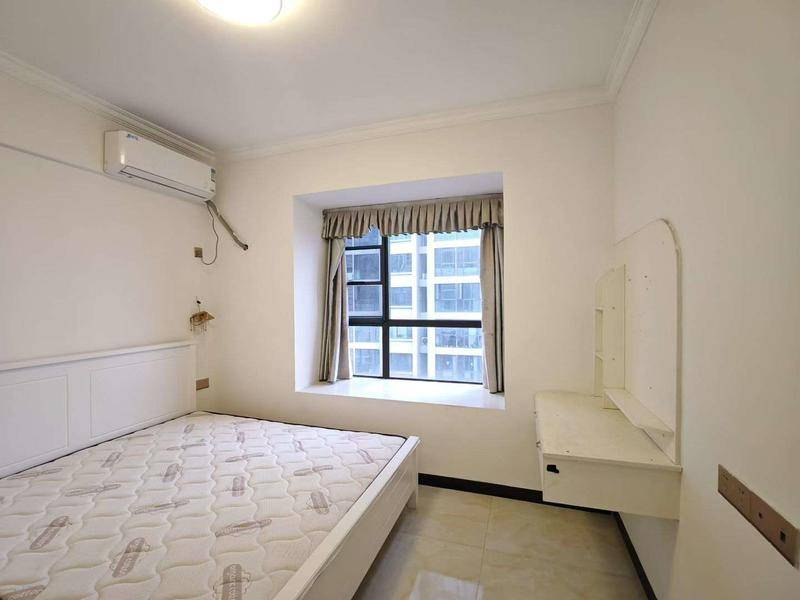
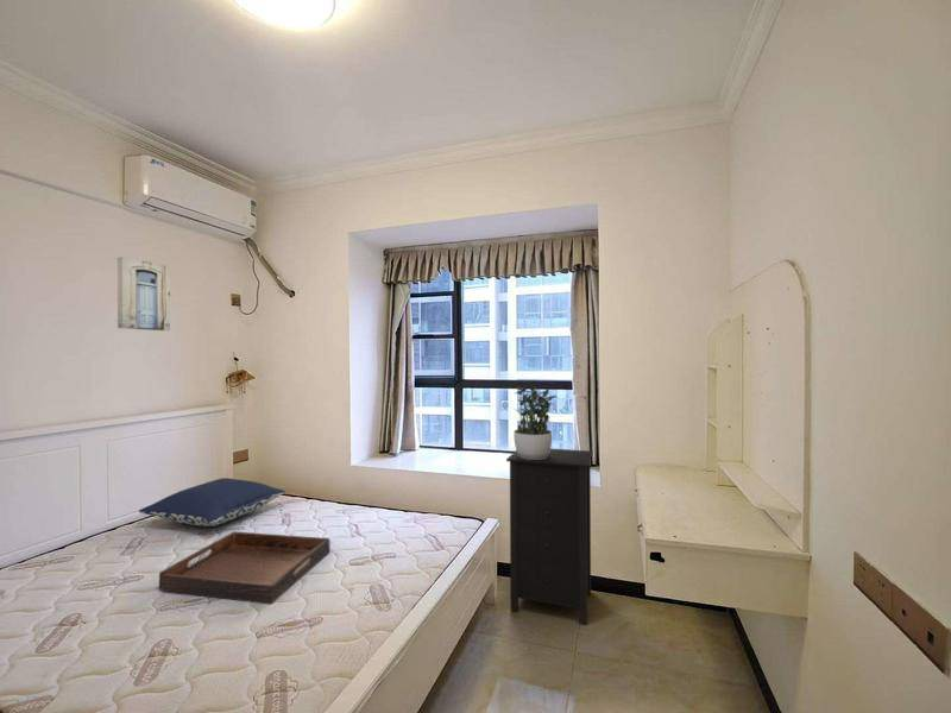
+ serving tray [158,531,330,605]
+ cabinet [505,447,594,625]
+ wall art [116,255,171,332]
+ potted plant [512,380,558,459]
+ pillow [138,477,286,528]
